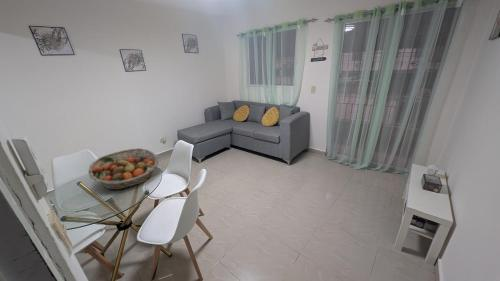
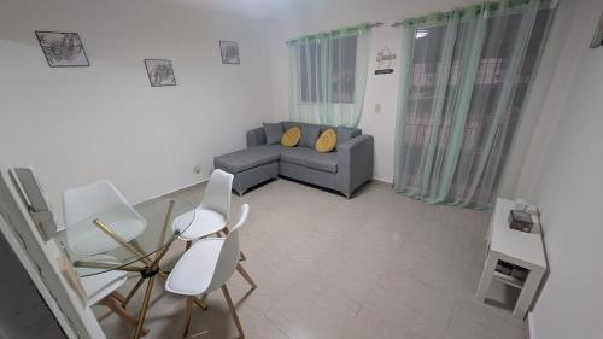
- fruit basket [88,147,159,191]
